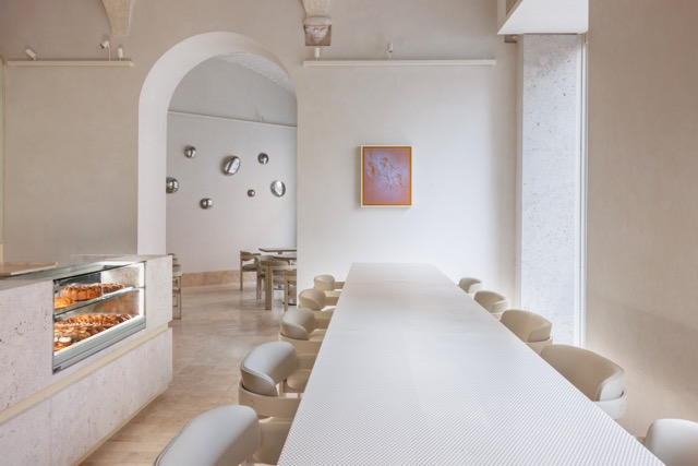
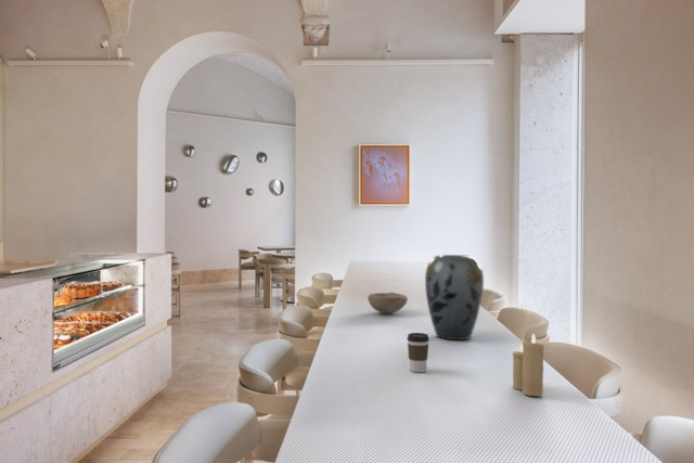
+ bowl [367,292,409,314]
+ coffee cup [406,332,430,373]
+ candle [512,333,545,397]
+ vase [424,254,485,340]
